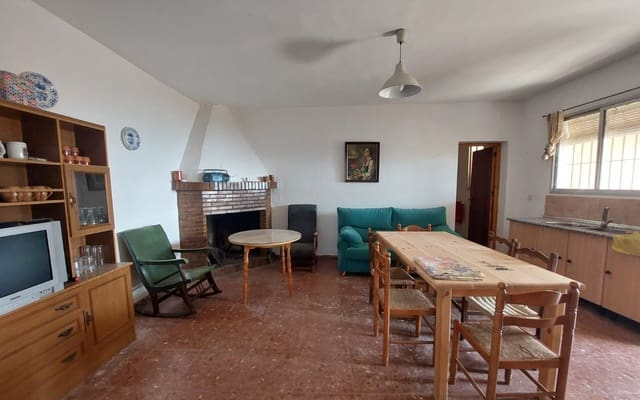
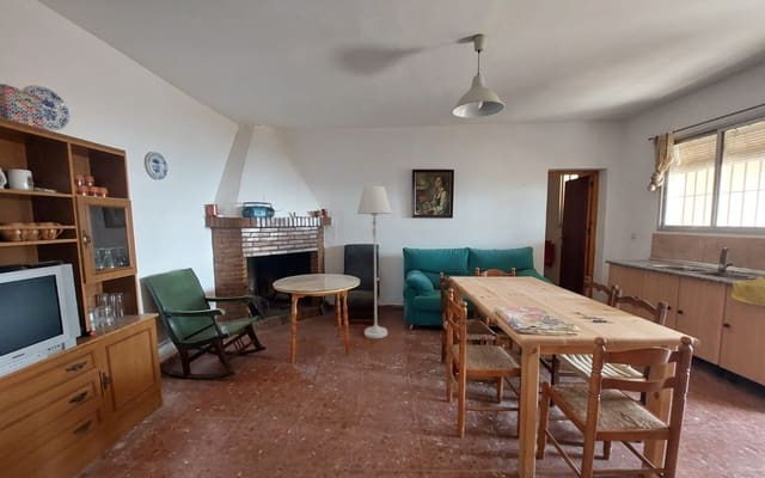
+ floor lamp [356,185,393,339]
